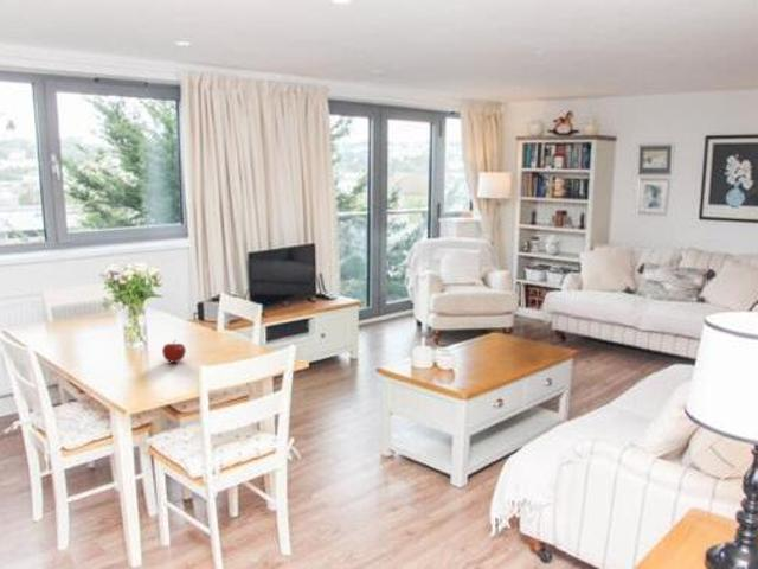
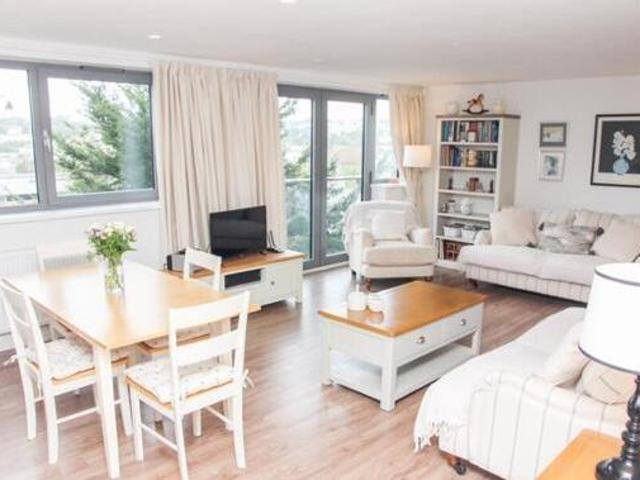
- fruit [161,339,187,364]
